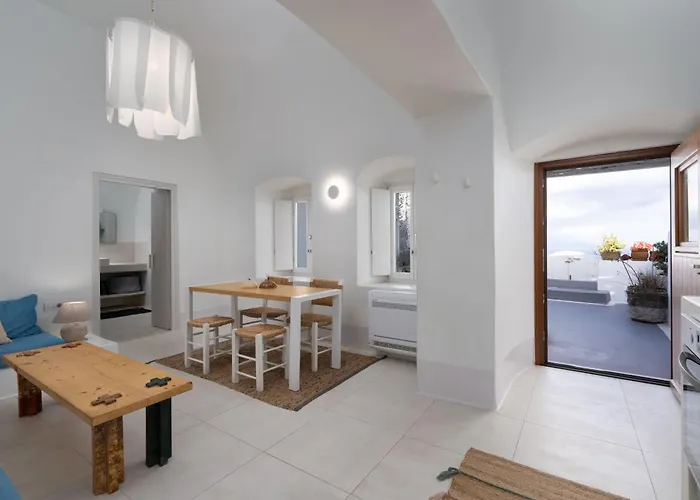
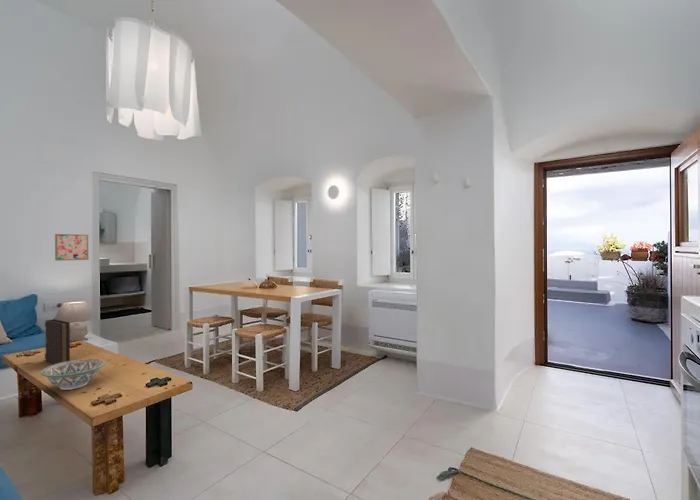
+ book [44,318,71,365]
+ decorative bowl [39,358,106,391]
+ wall art [54,233,89,262]
